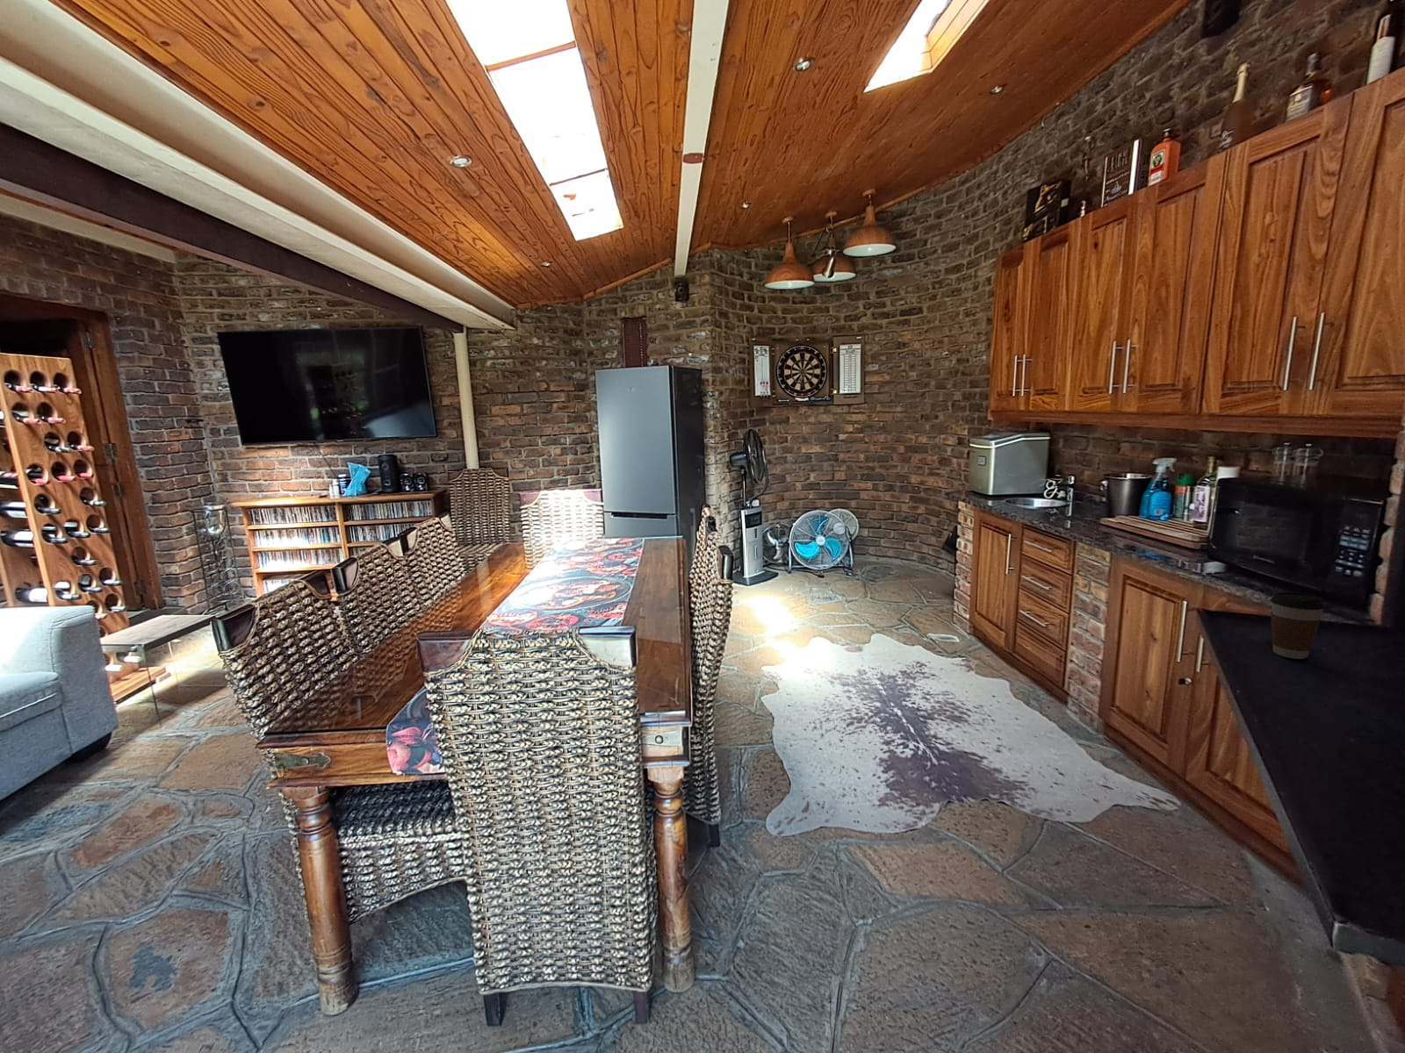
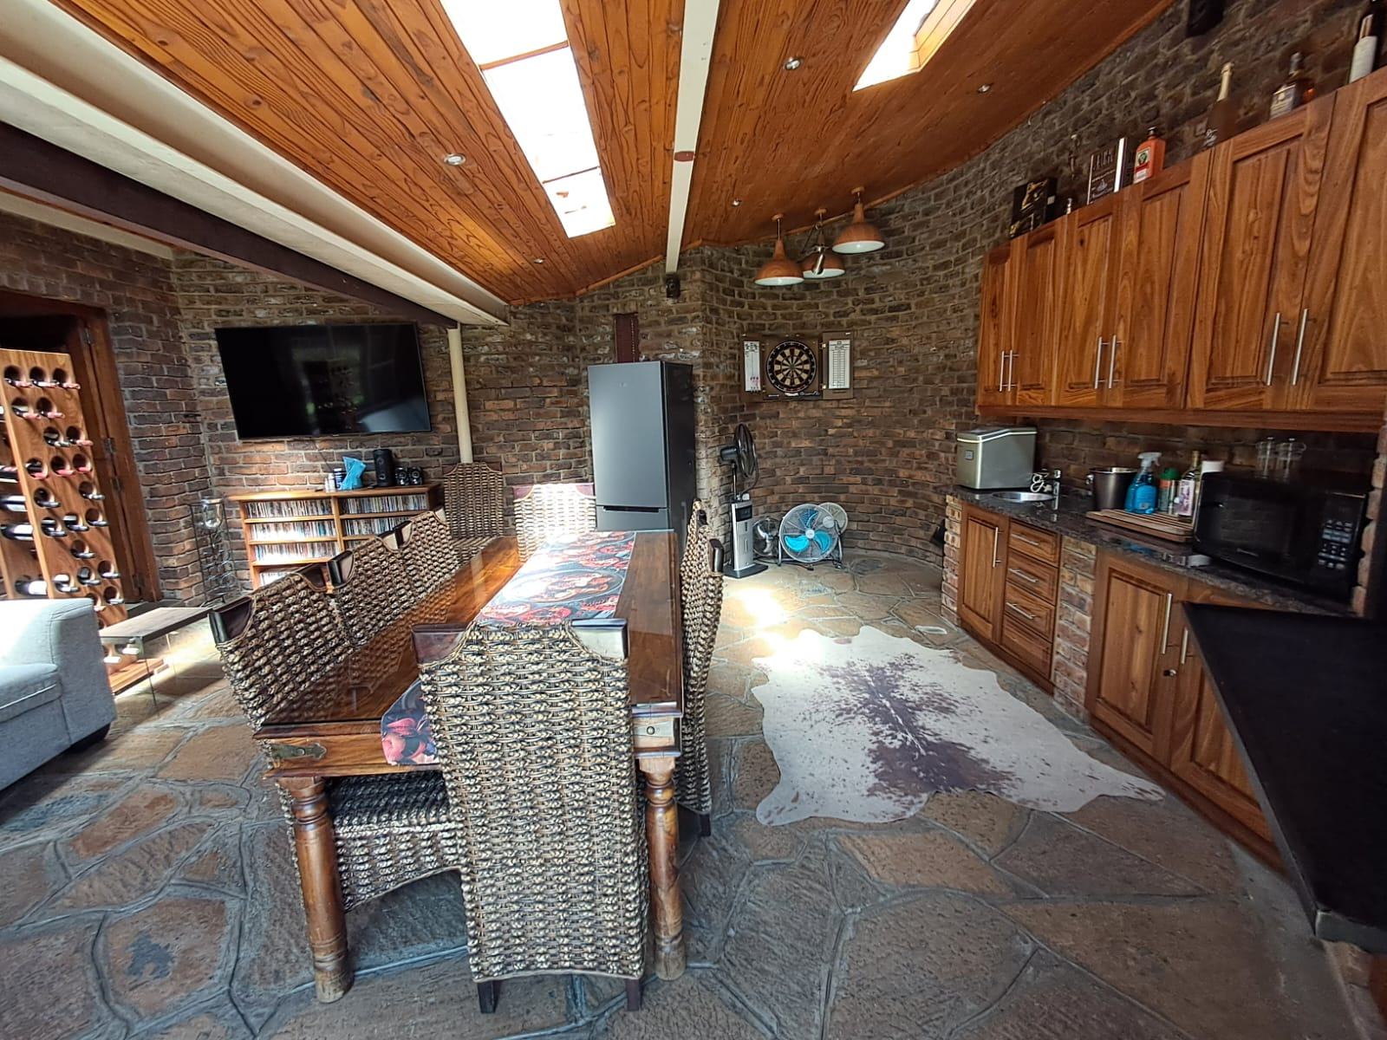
- coffee cup [1270,592,1325,660]
